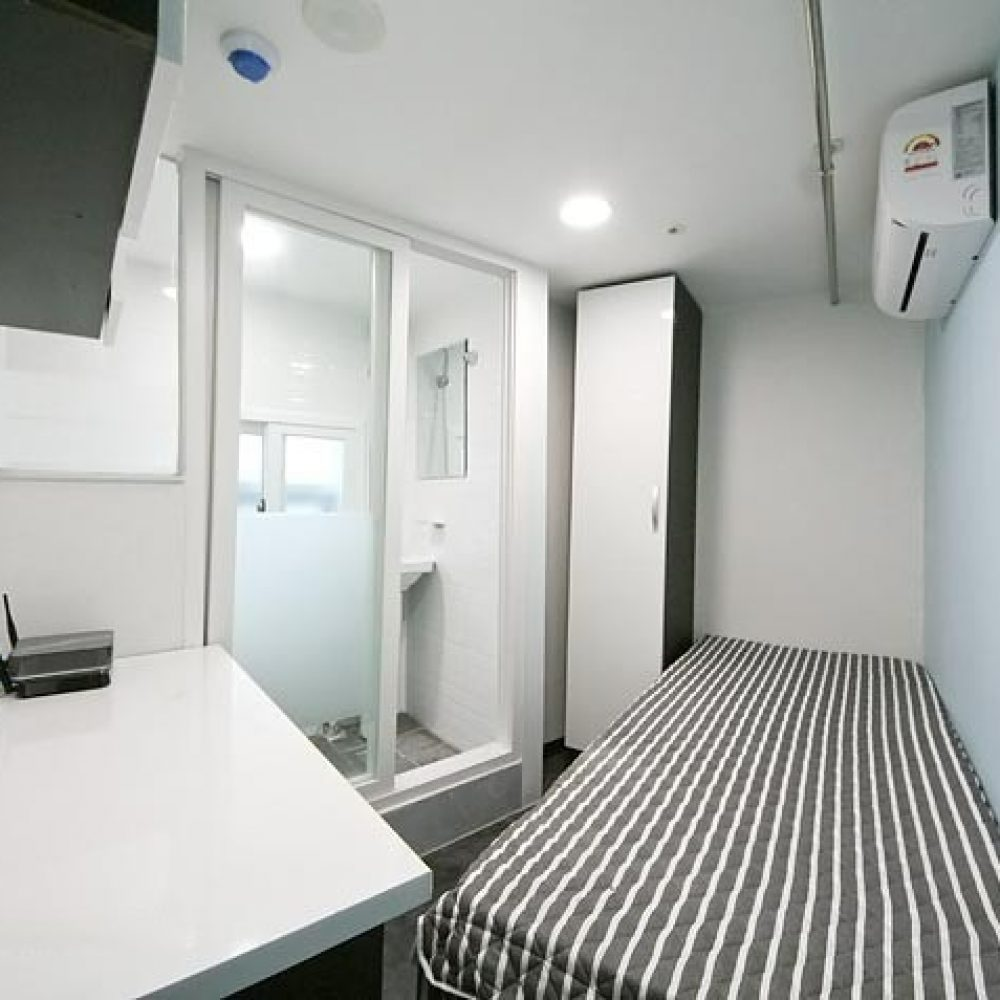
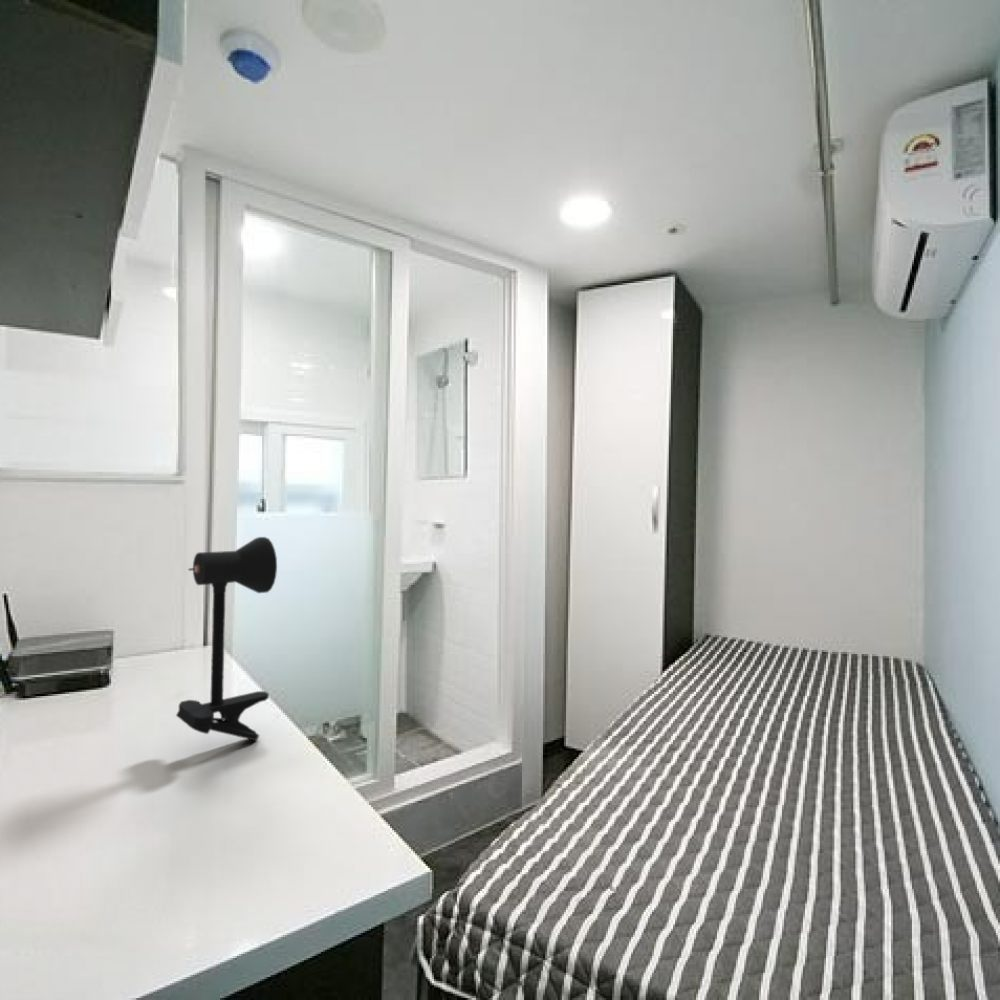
+ desk lamp [175,536,278,742]
